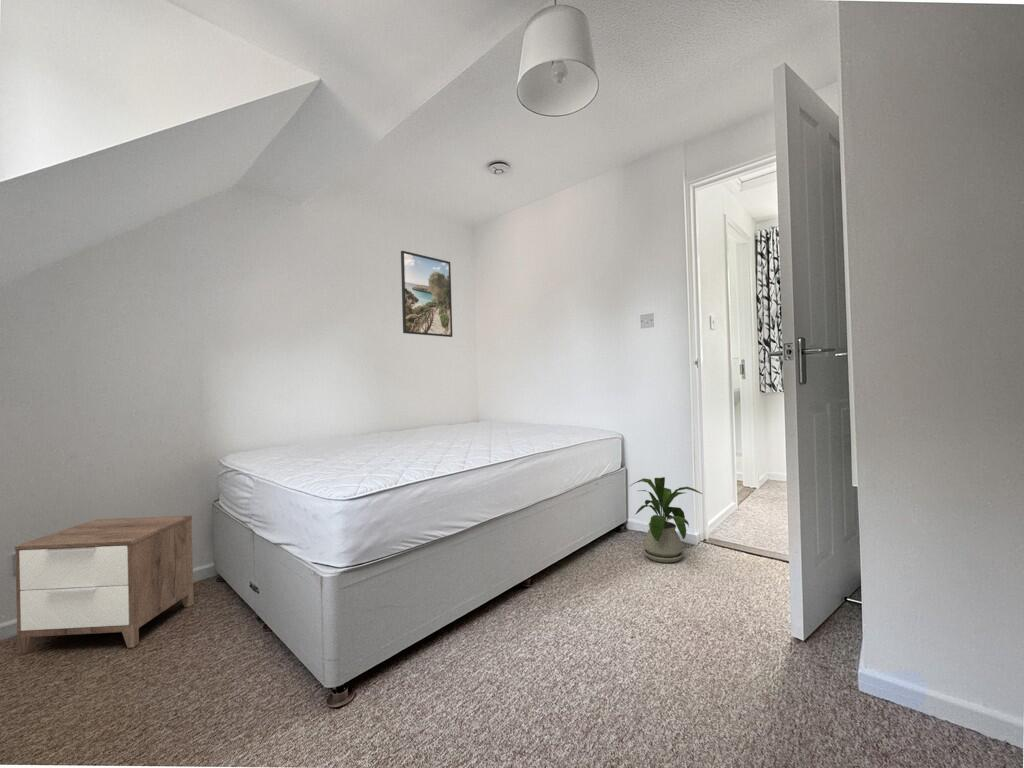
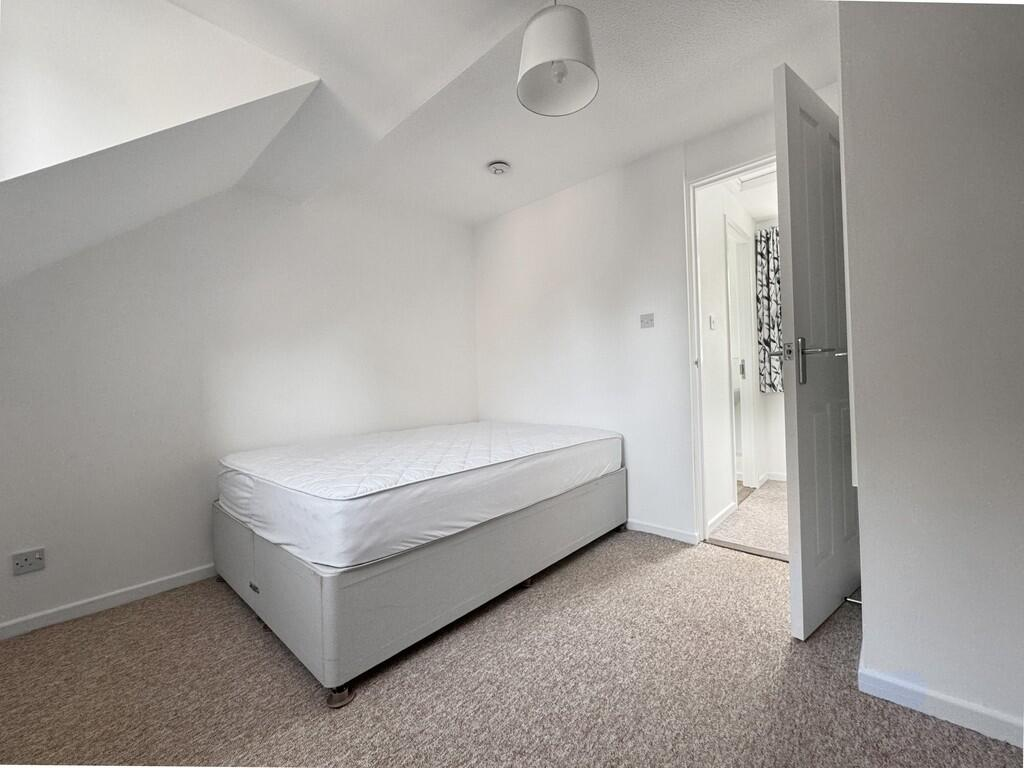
- house plant [629,476,703,564]
- nightstand [13,514,195,655]
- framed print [400,250,453,338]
